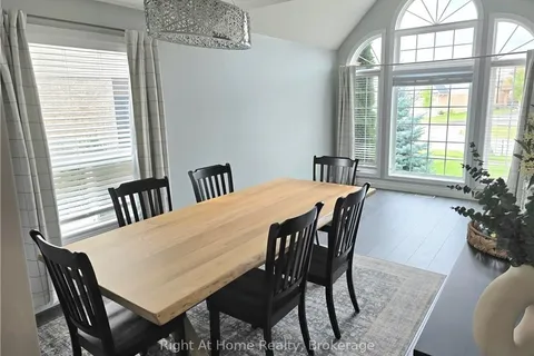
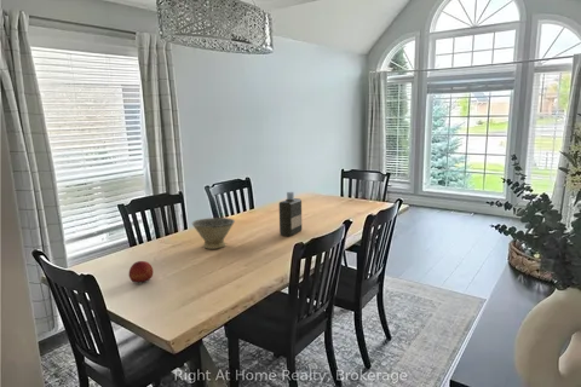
+ fruit [128,260,155,284]
+ bottle [278,191,303,237]
+ bowl [191,216,236,250]
